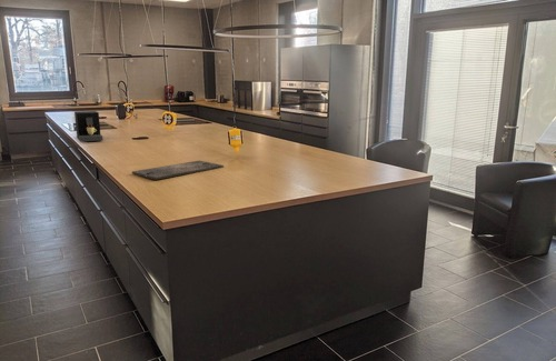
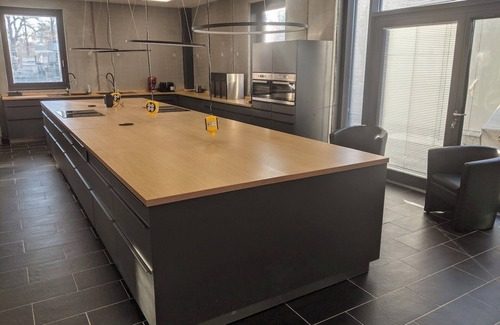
- coffee maker [73,110,103,143]
- cutting board [131,160,225,181]
